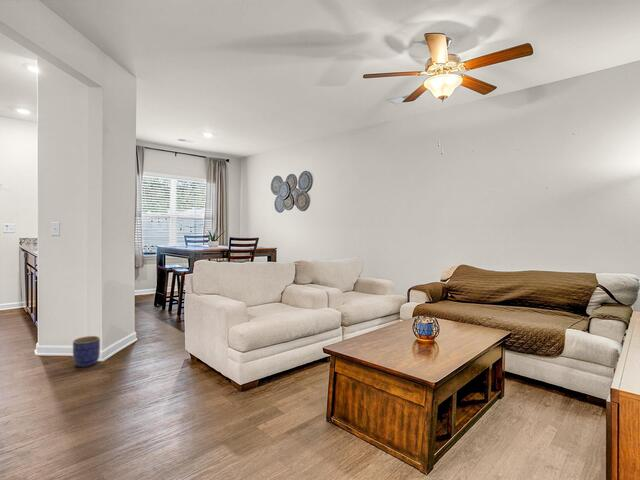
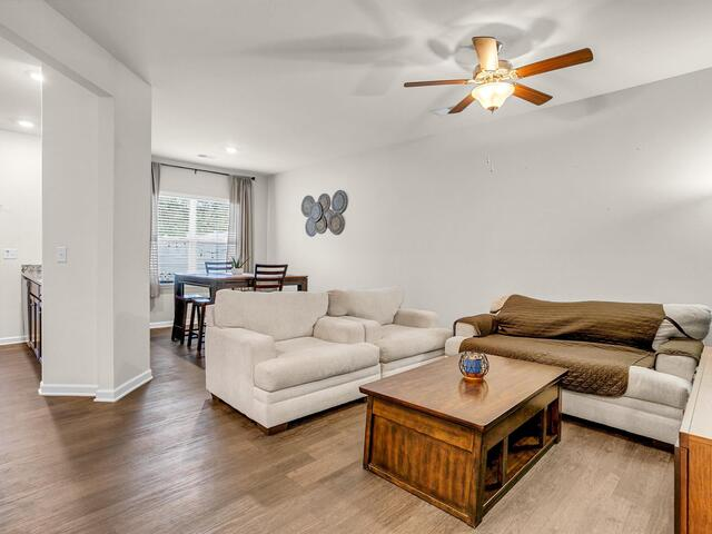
- planter [72,335,101,368]
